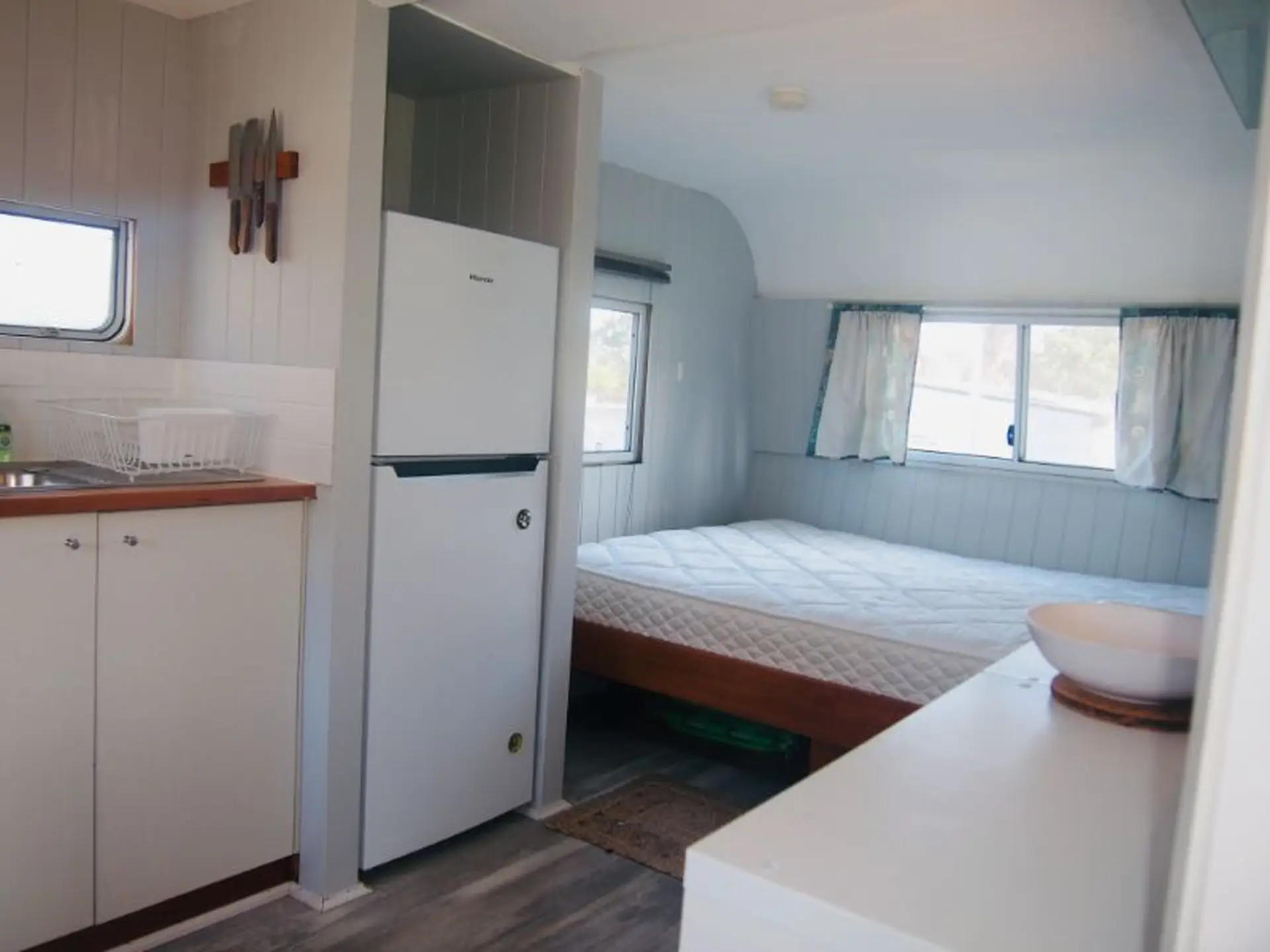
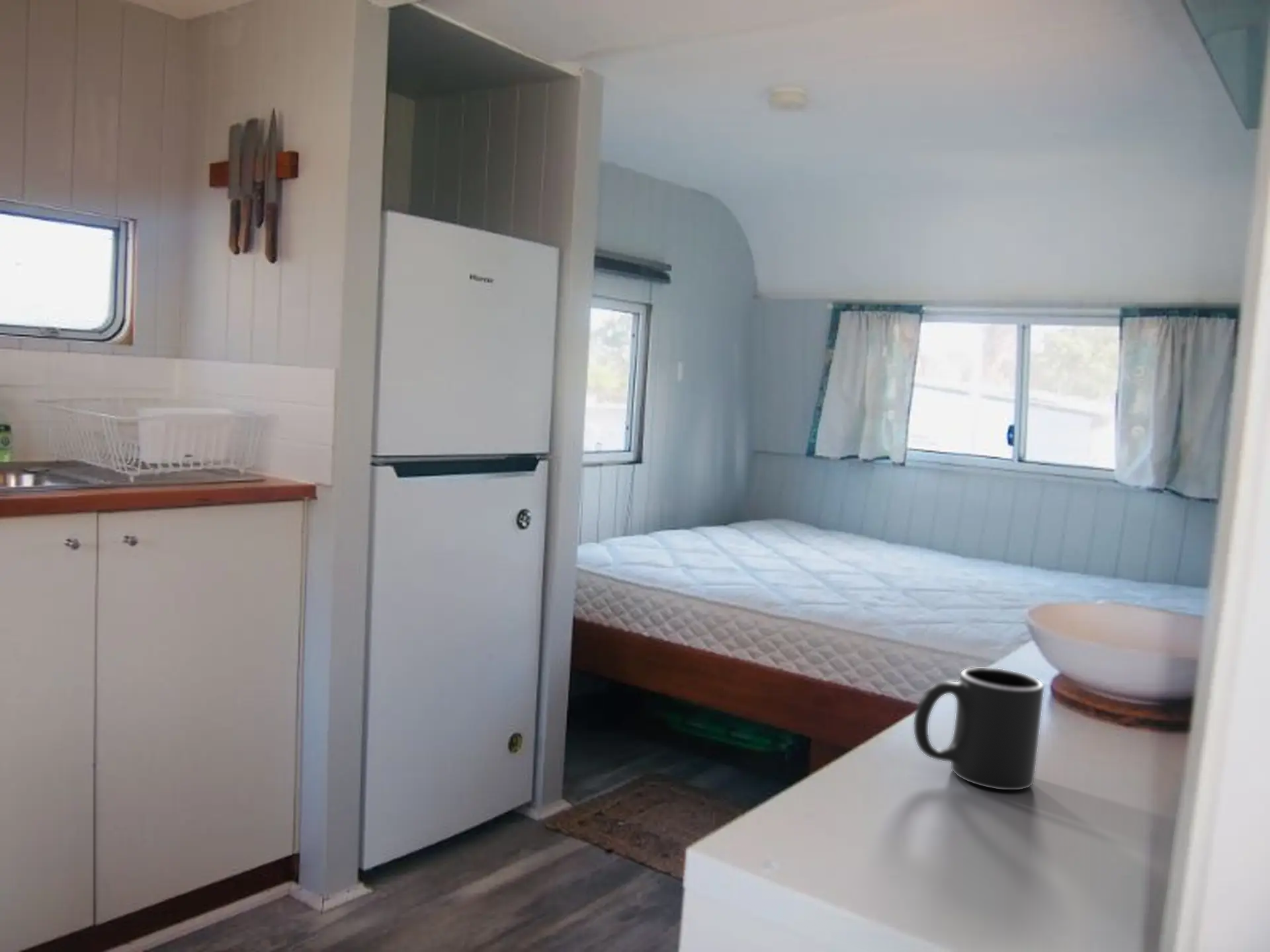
+ mug [913,667,1044,791]
